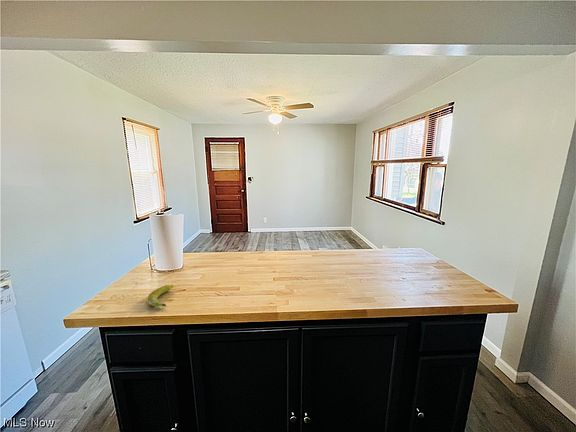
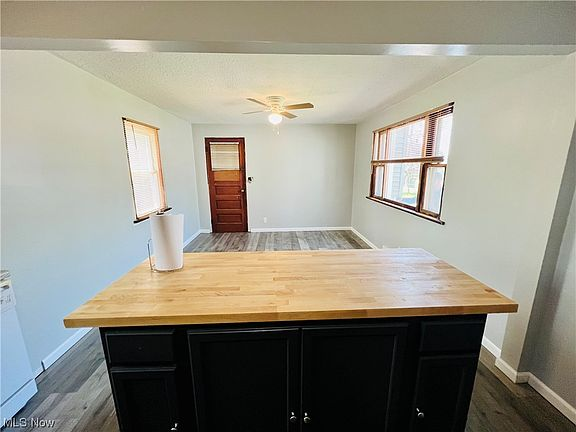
- banana [147,284,174,307]
